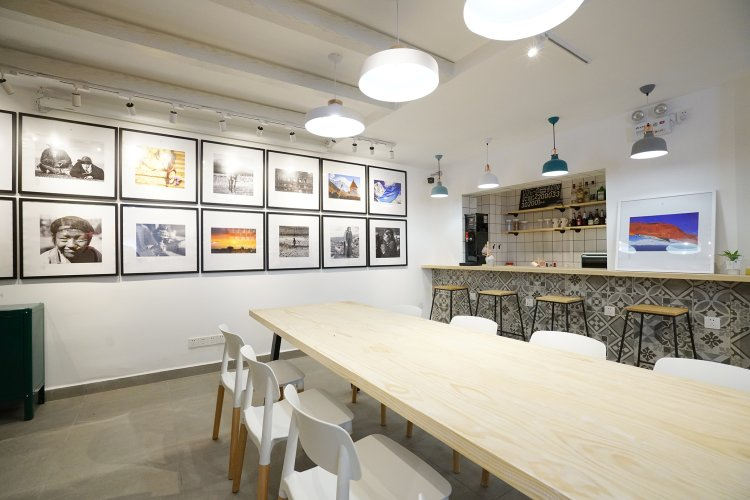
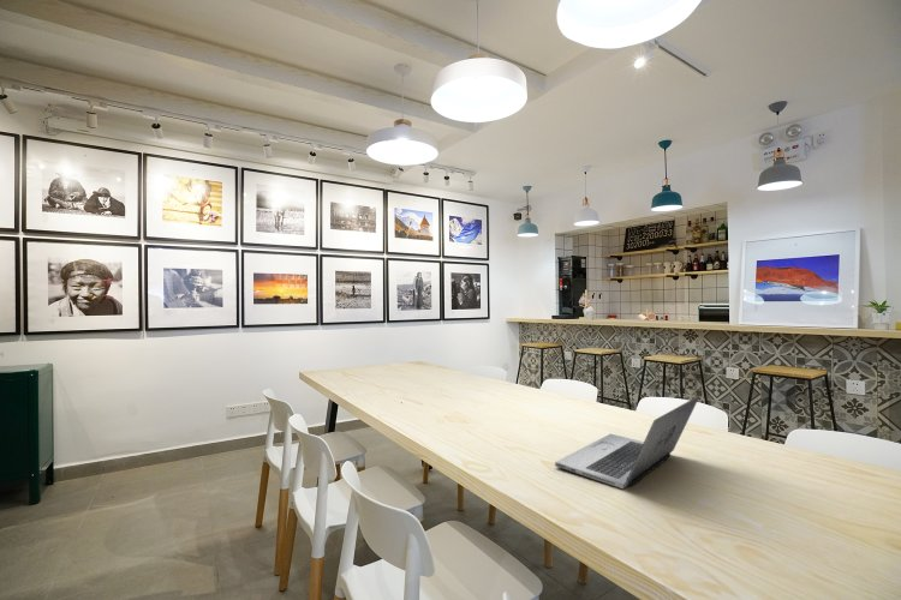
+ laptop [554,395,700,490]
